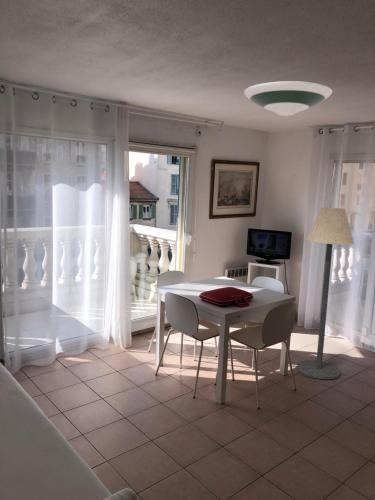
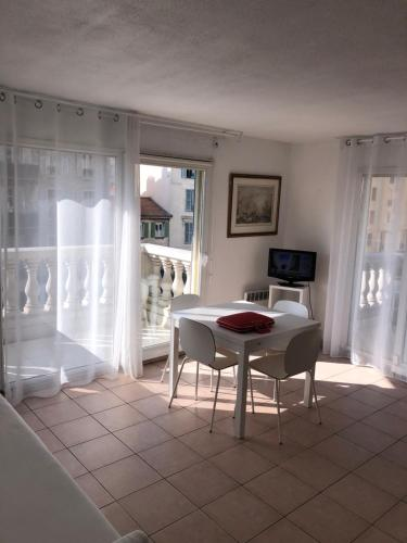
- floor lamp [296,207,355,380]
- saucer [243,80,333,117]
